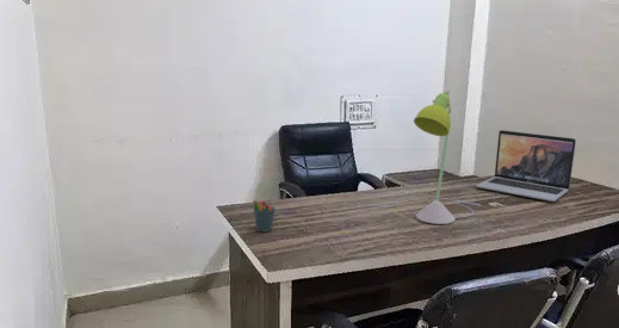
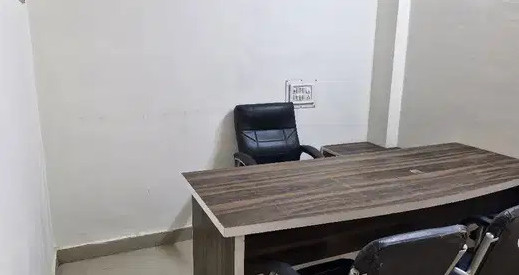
- pen holder [252,196,278,233]
- desk lamp [365,88,482,225]
- laptop [475,129,577,203]
